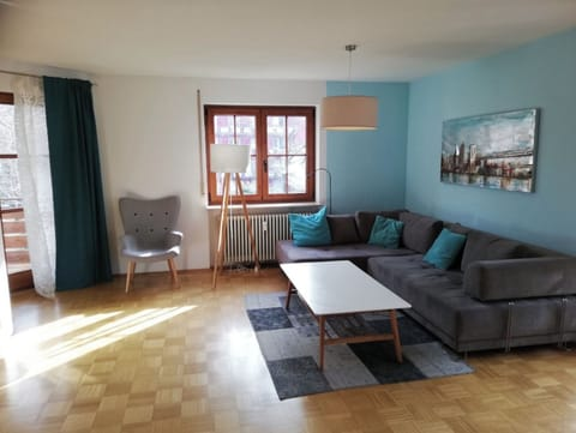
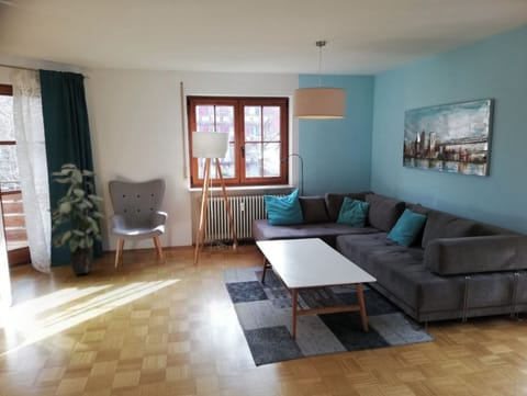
+ indoor plant [45,163,108,275]
